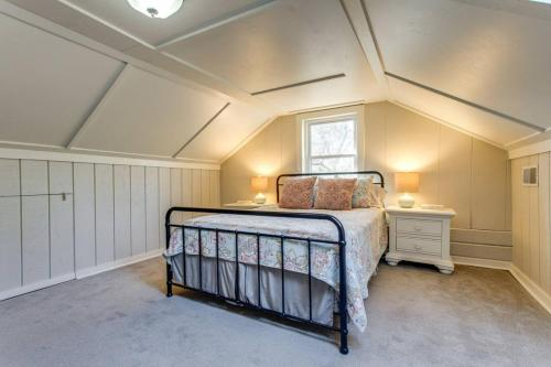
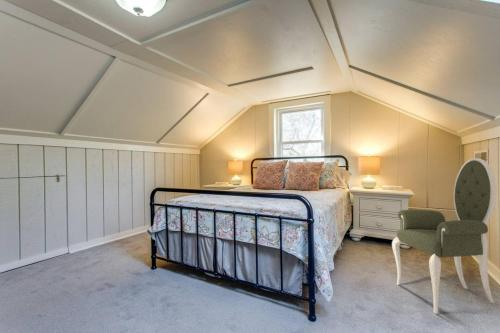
+ armchair [391,157,497,315]
